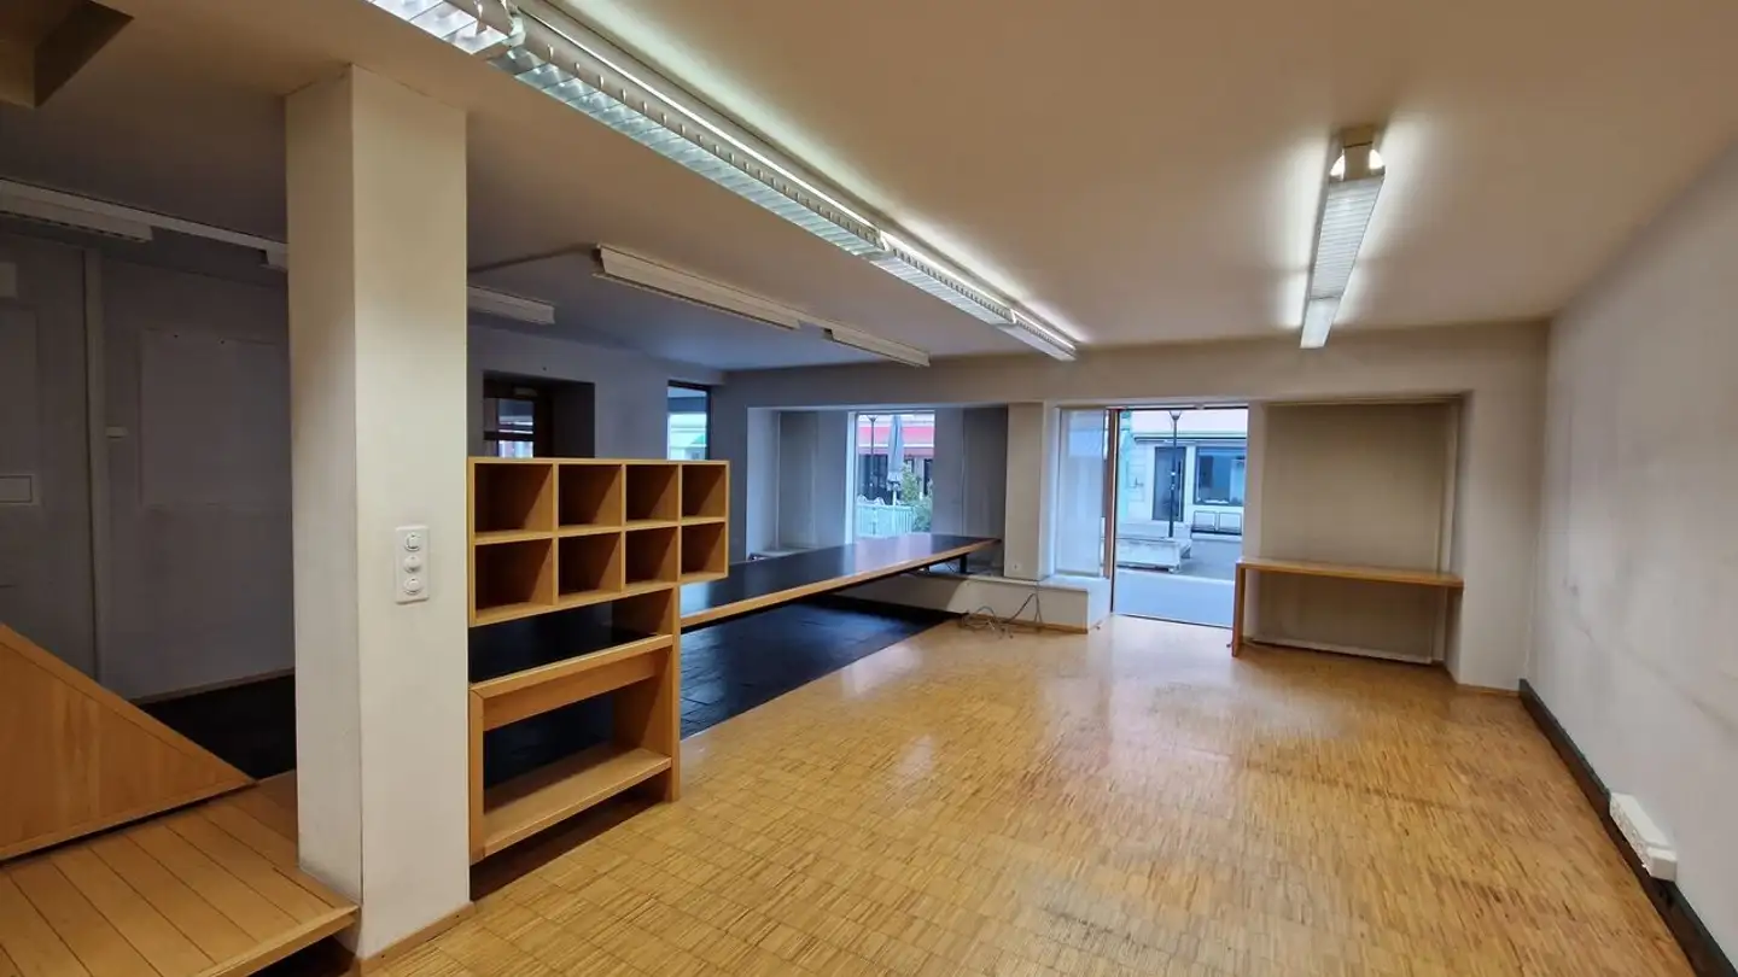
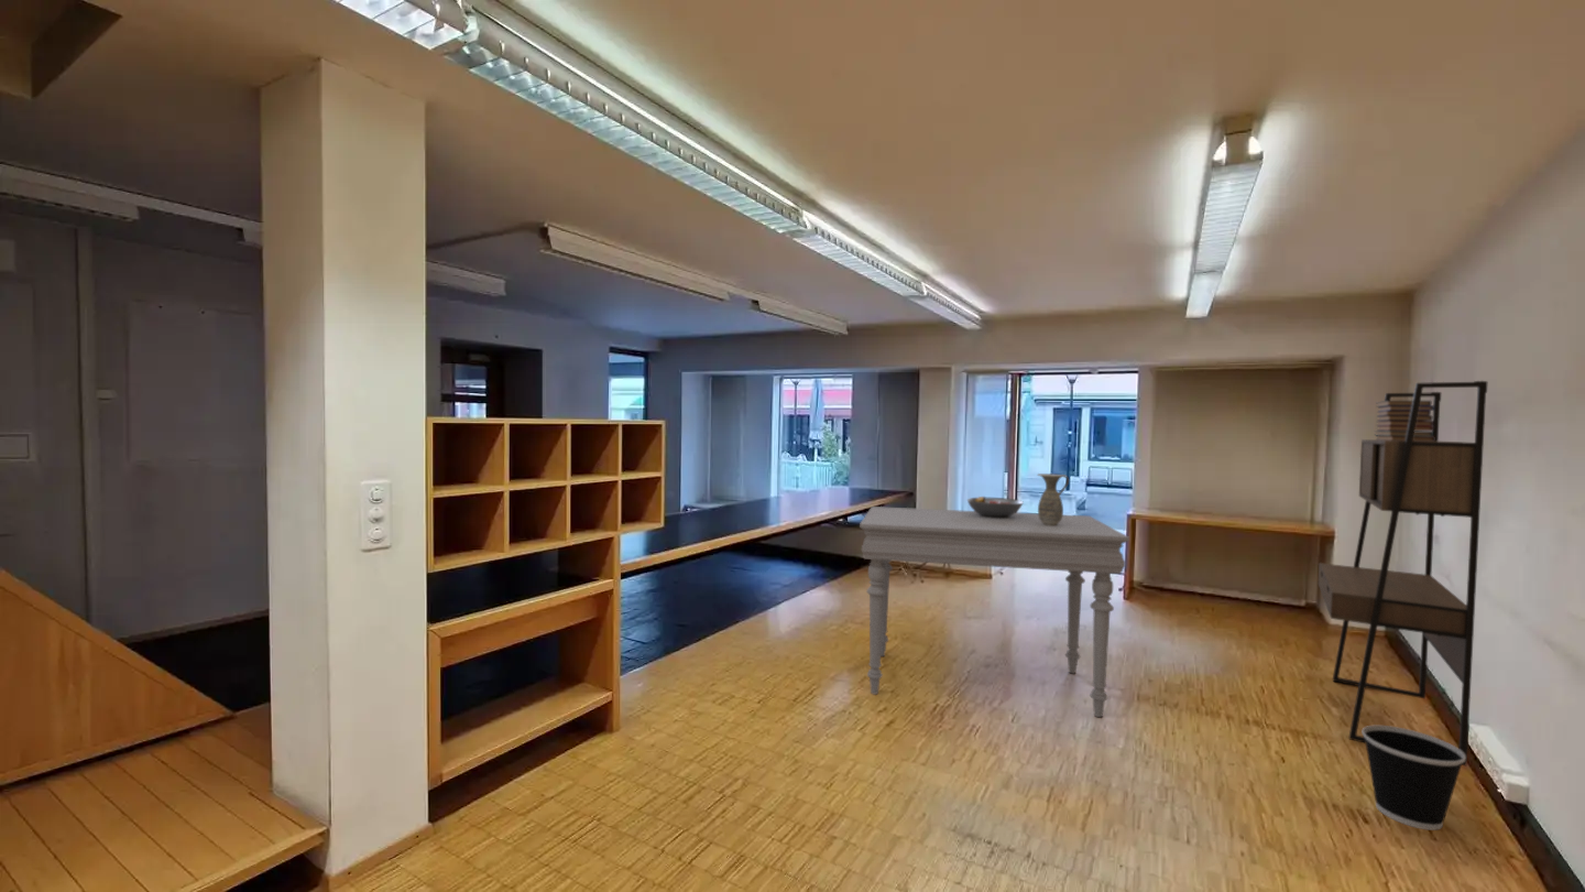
+ ceramic jug [1036,472,1070,526]
+ desk [1318,380,1488,766]
+ fruit bowl [966,496,1025,518]
+ wastebasket [1362,725,1466,831]
+ dining table [859,505,1130,718]
+ book stack [1374,400,1435,442]
